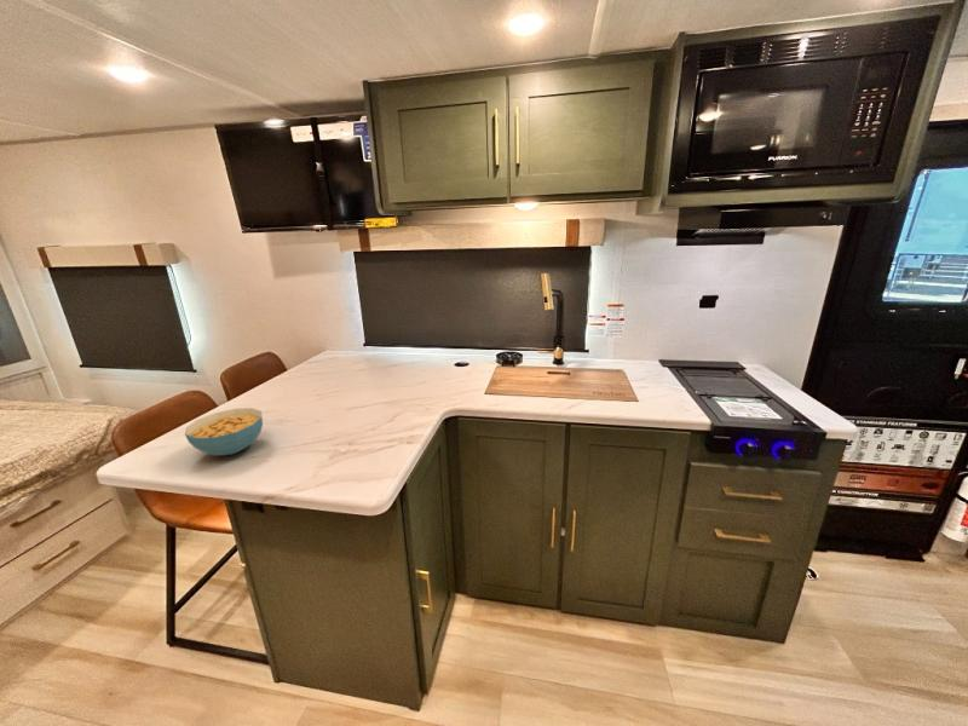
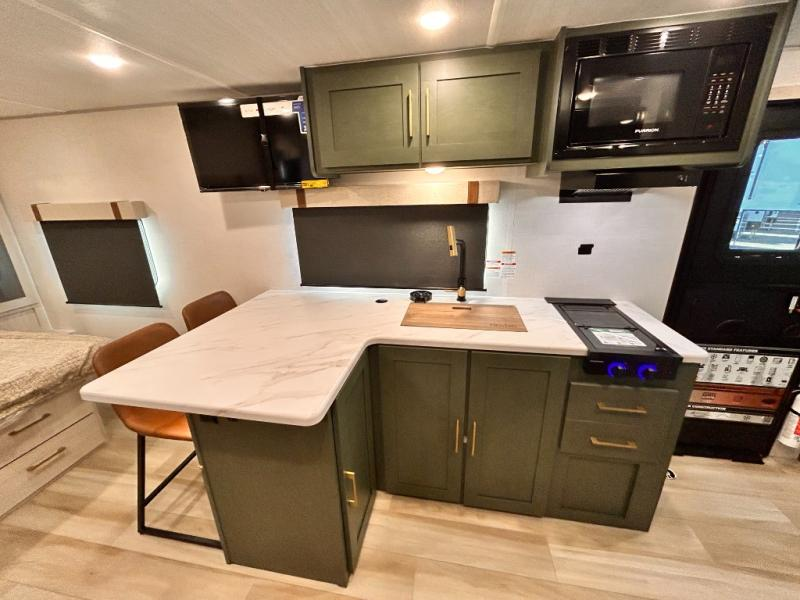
- cereal bowl [184,407,264,456]
